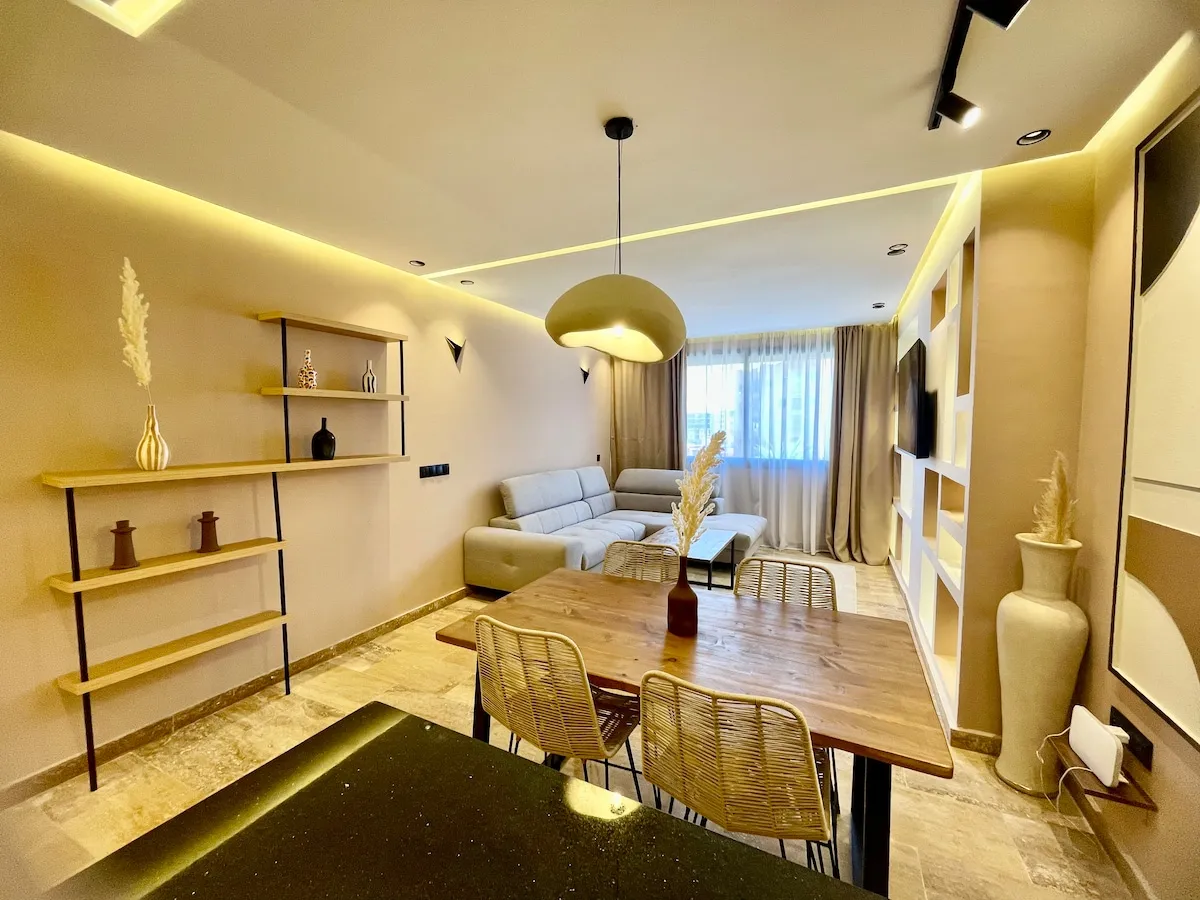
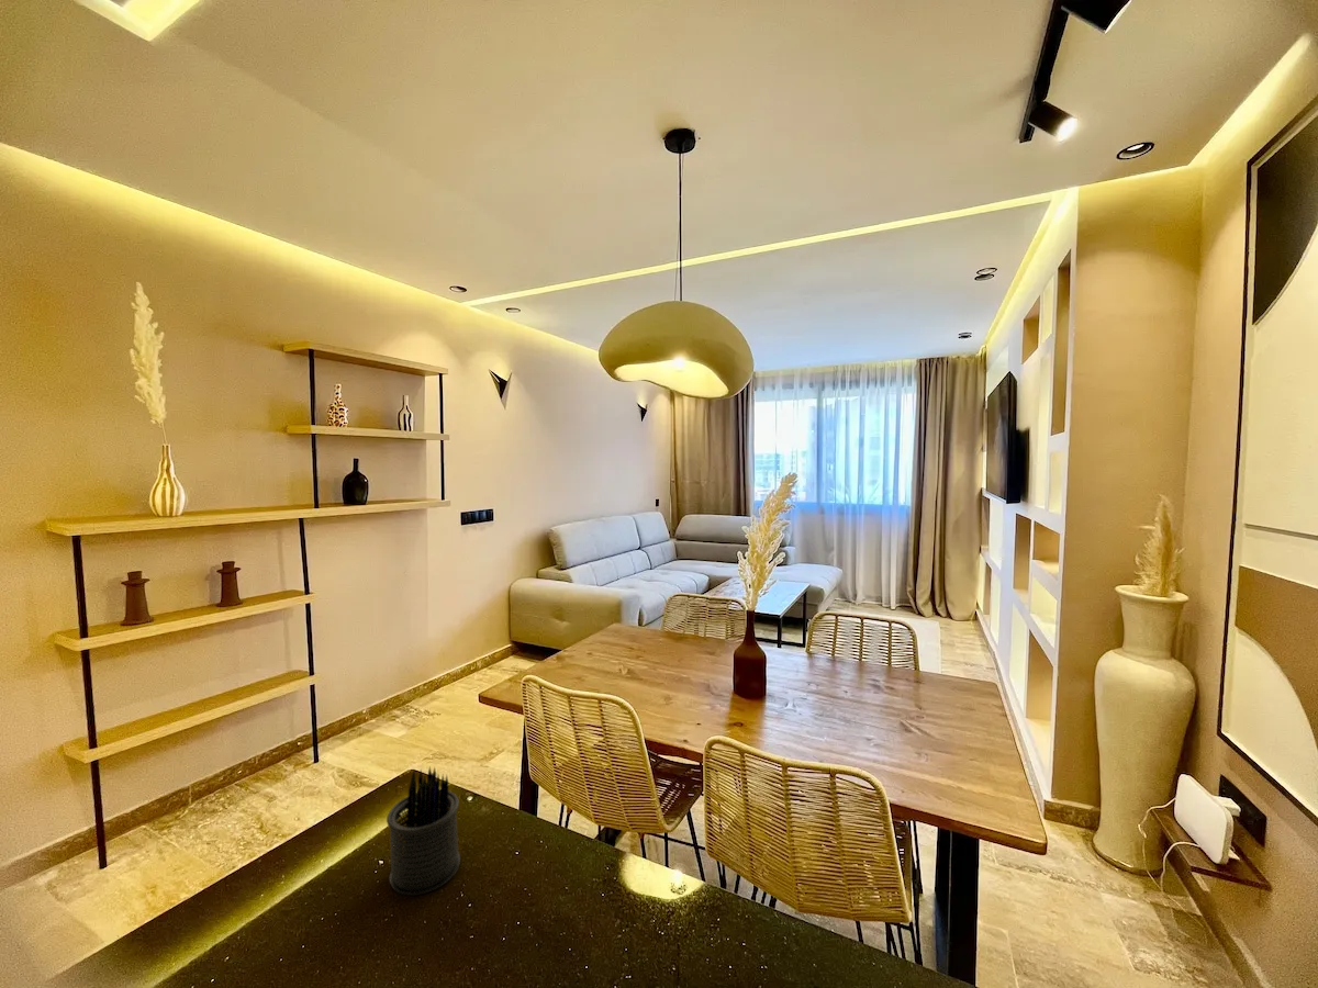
+ pen holder [386,764,461,897]
